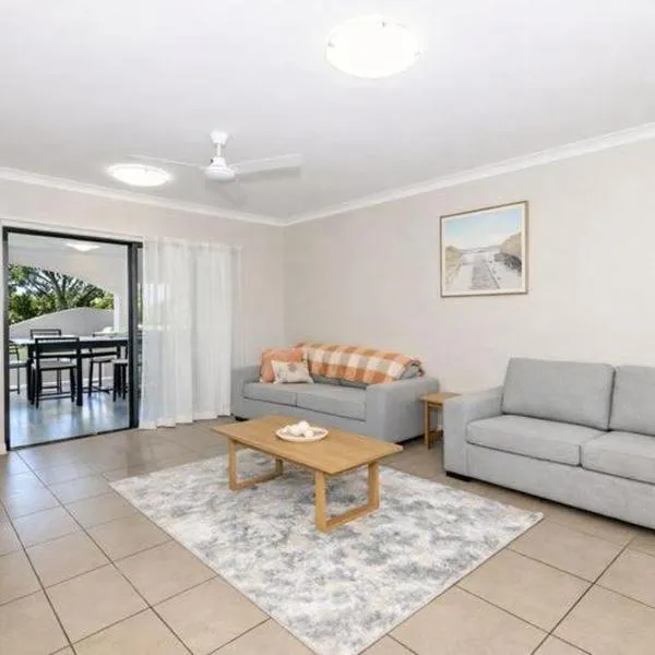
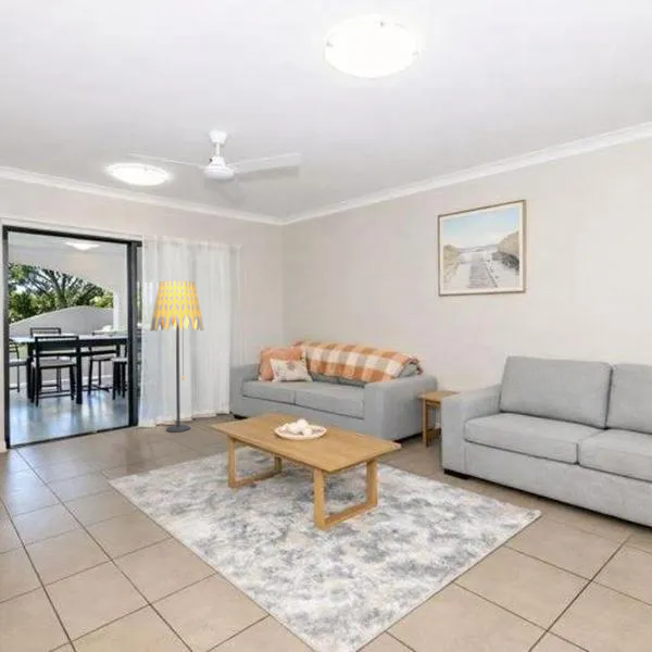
+ floor lamp [149,279,205,434]
